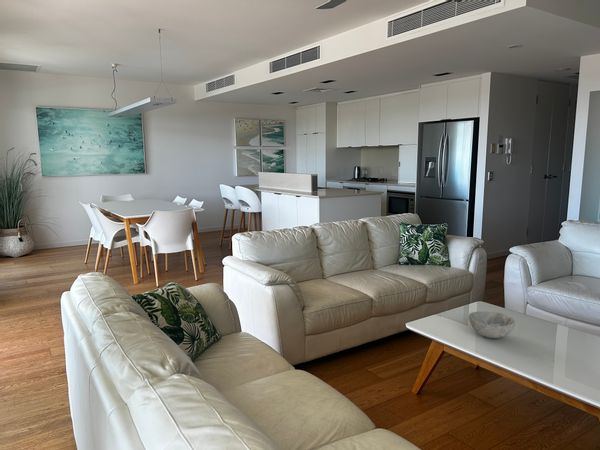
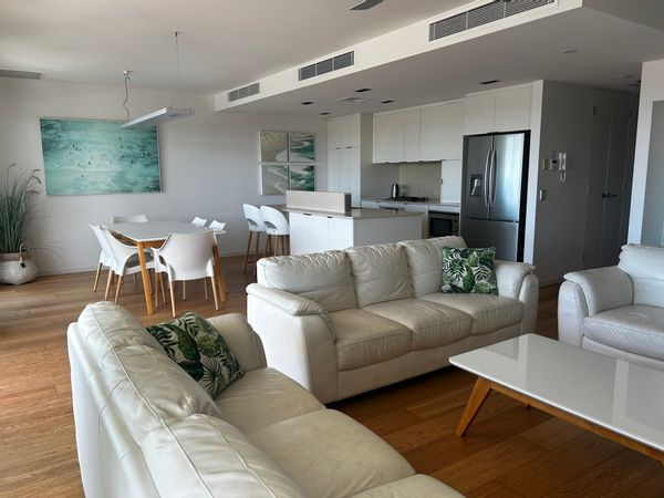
- bowl [468,311,516,339]
